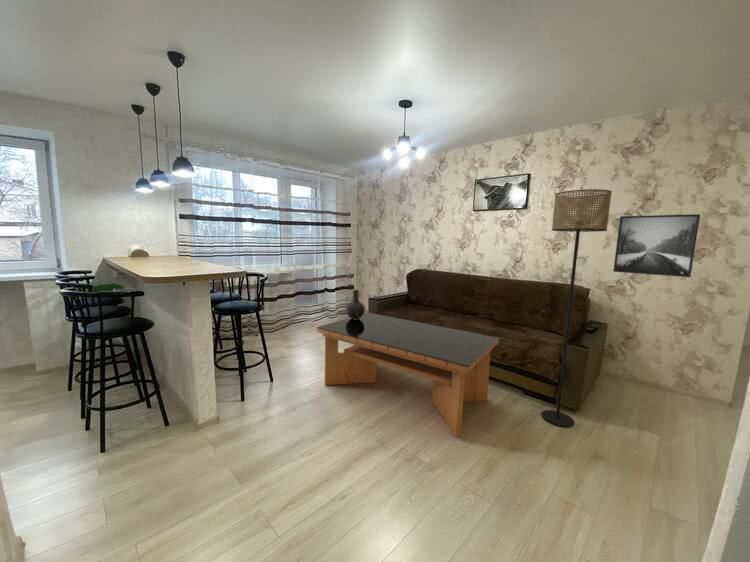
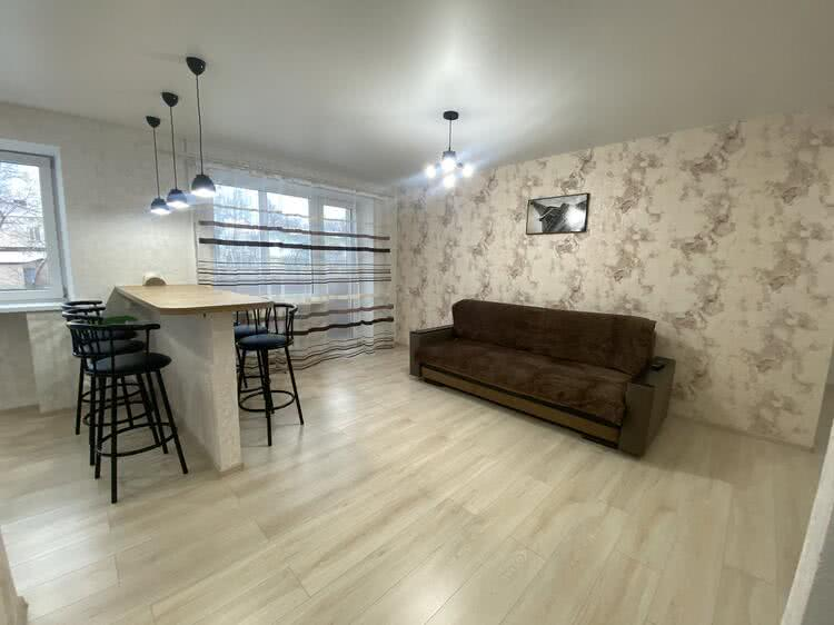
- vase [345,288,366,320]
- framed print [612,213,701,278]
- floor lamp [540,188,613,428]
- coffee table [316,312,500,438]
